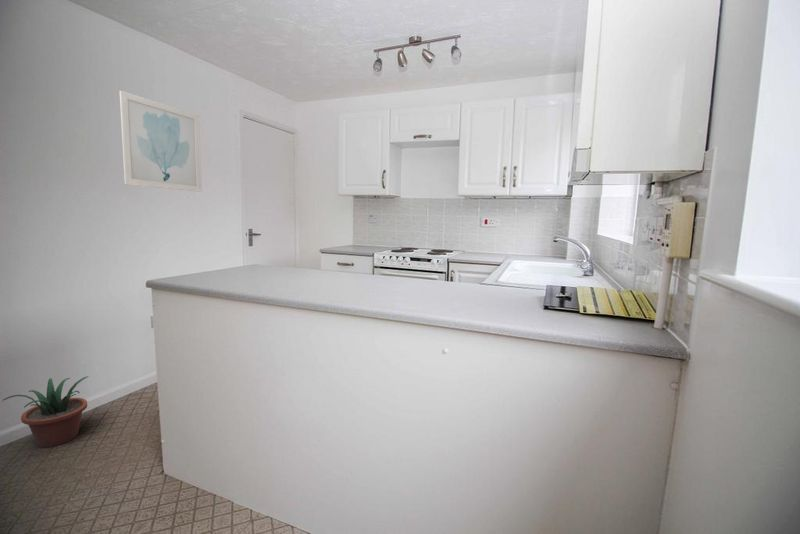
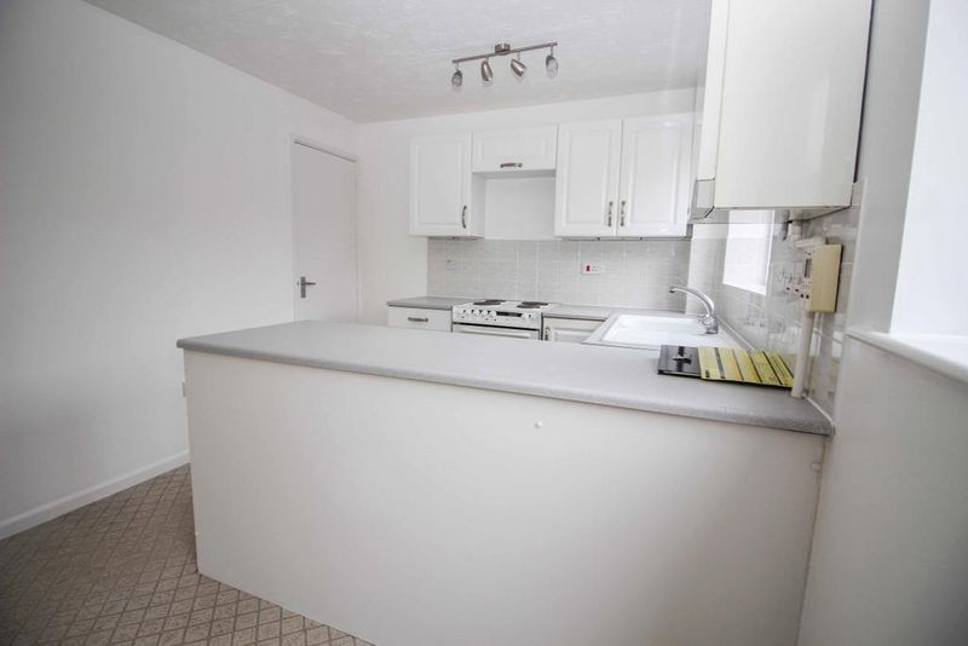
- wall art [118,90,203,193]
- potted plant [1,375,90,449]
